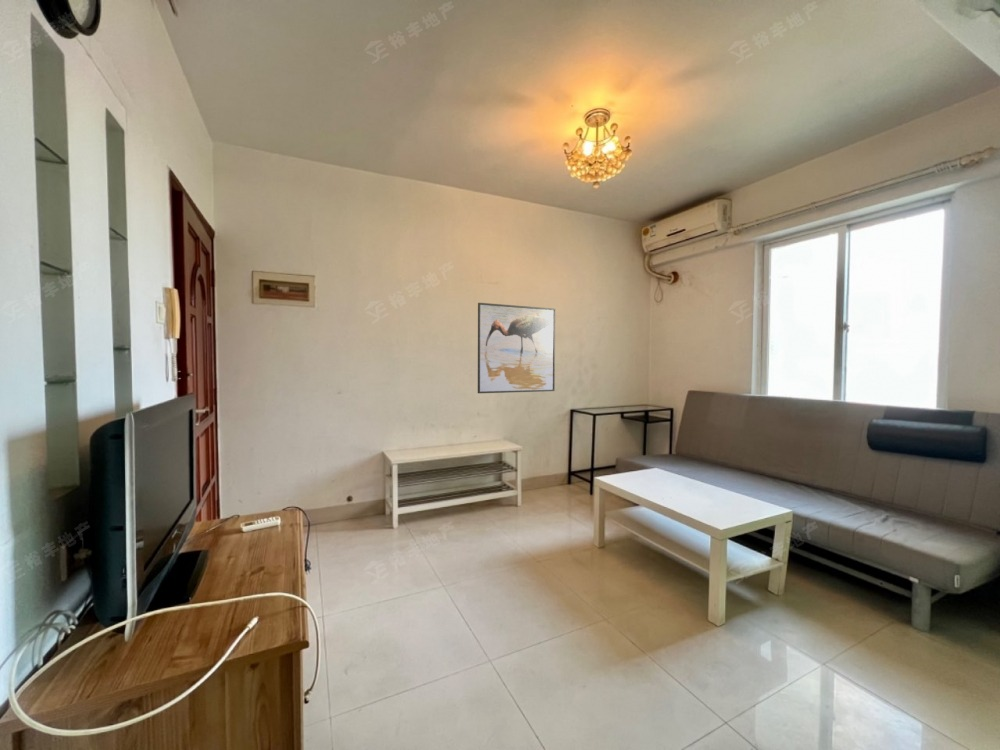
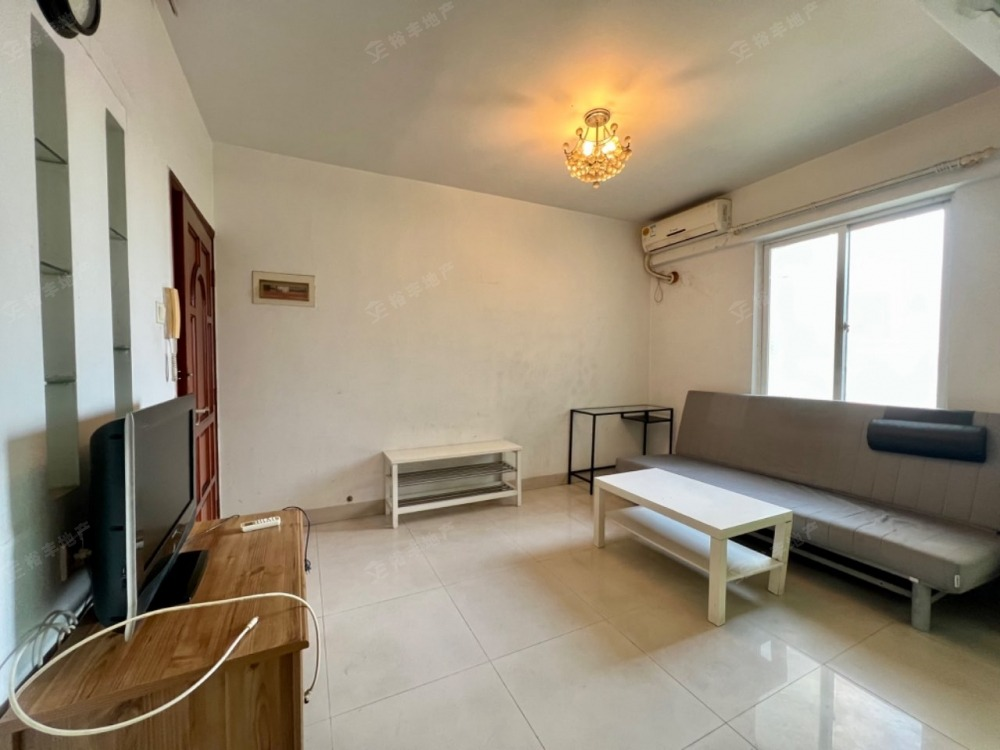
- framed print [477,302,556,394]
